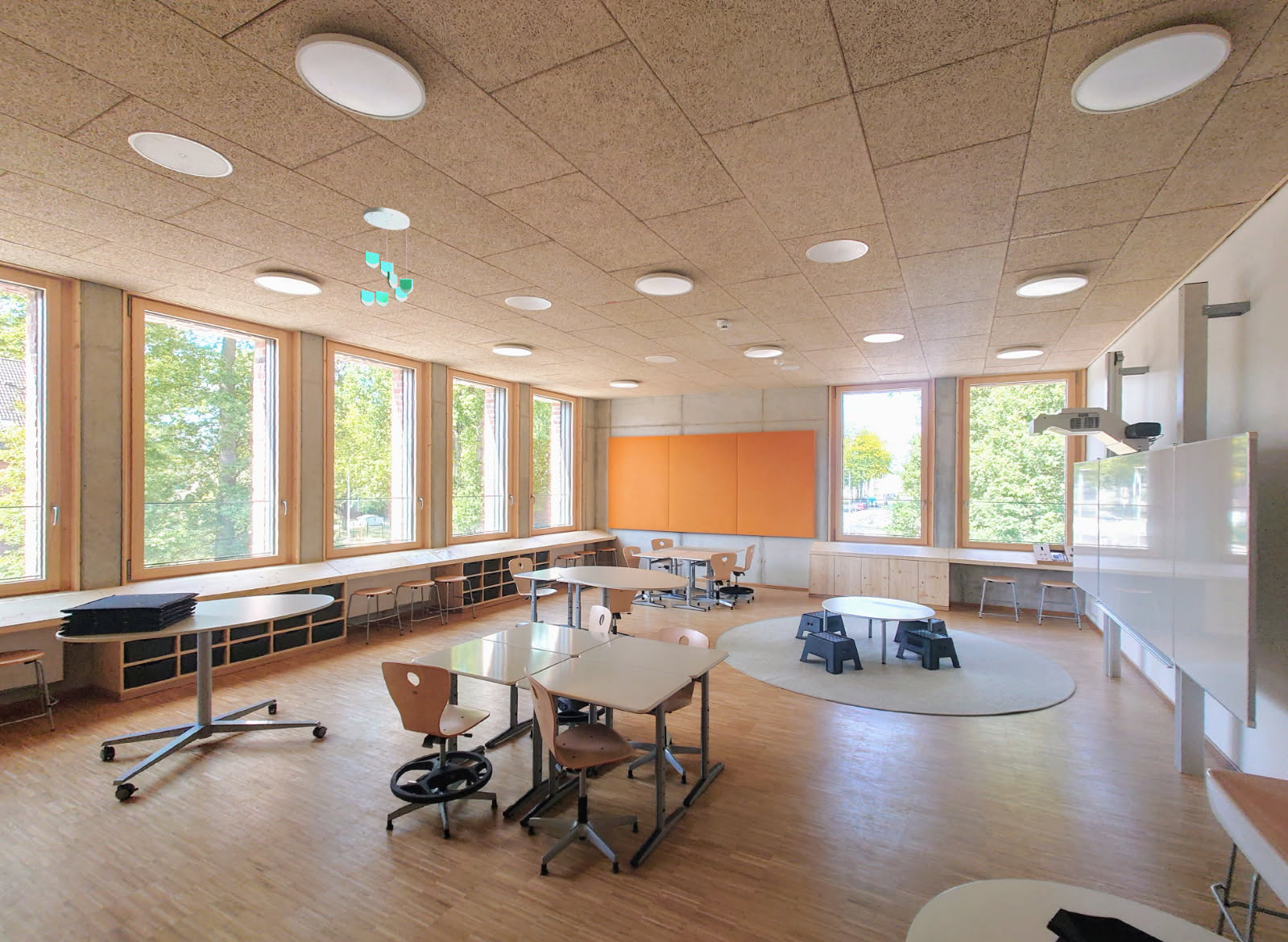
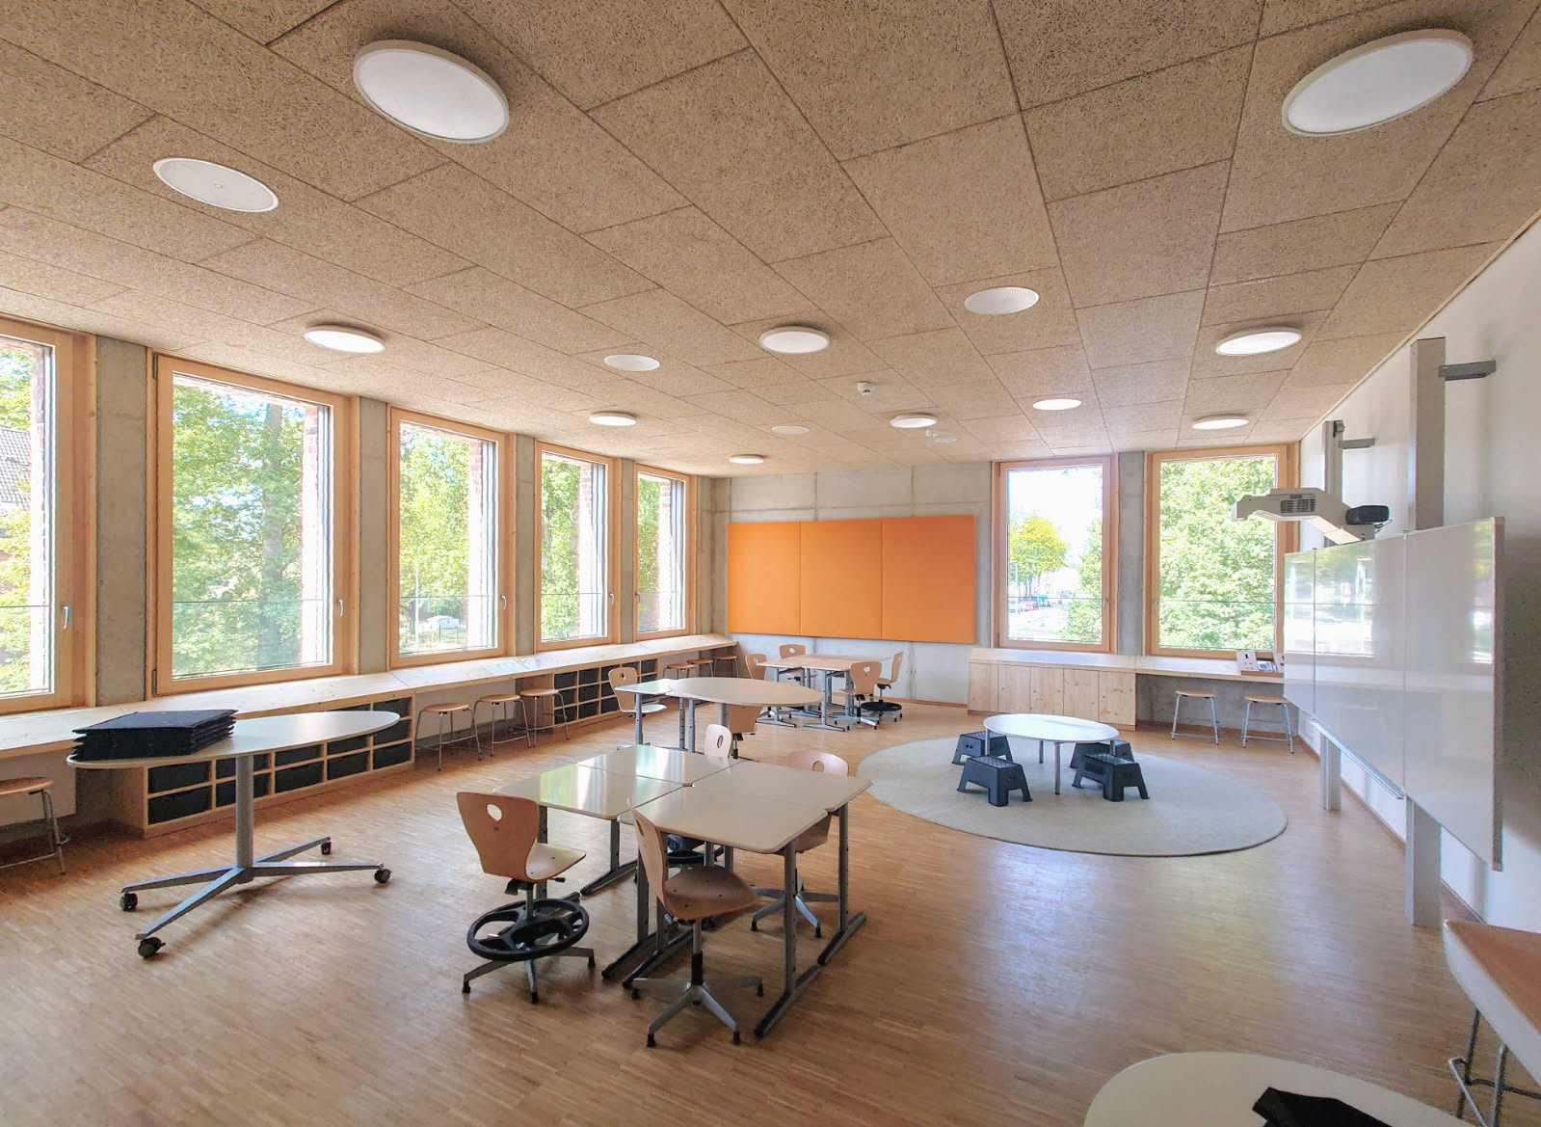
- ceiling mobile [360,206,414,307]
